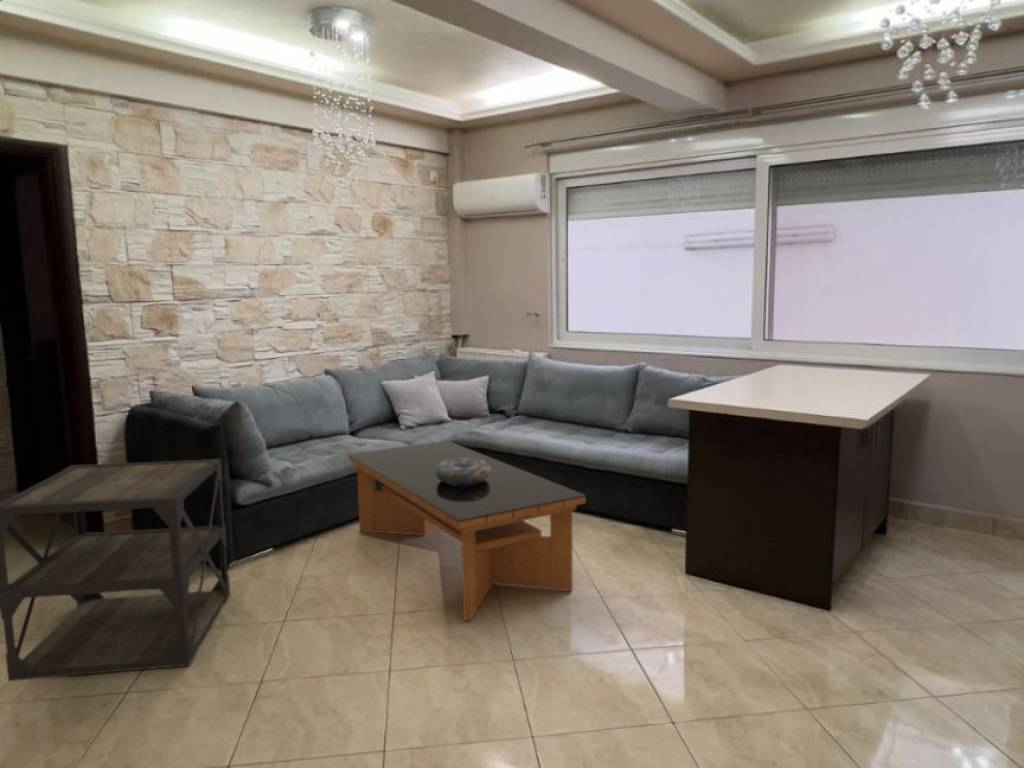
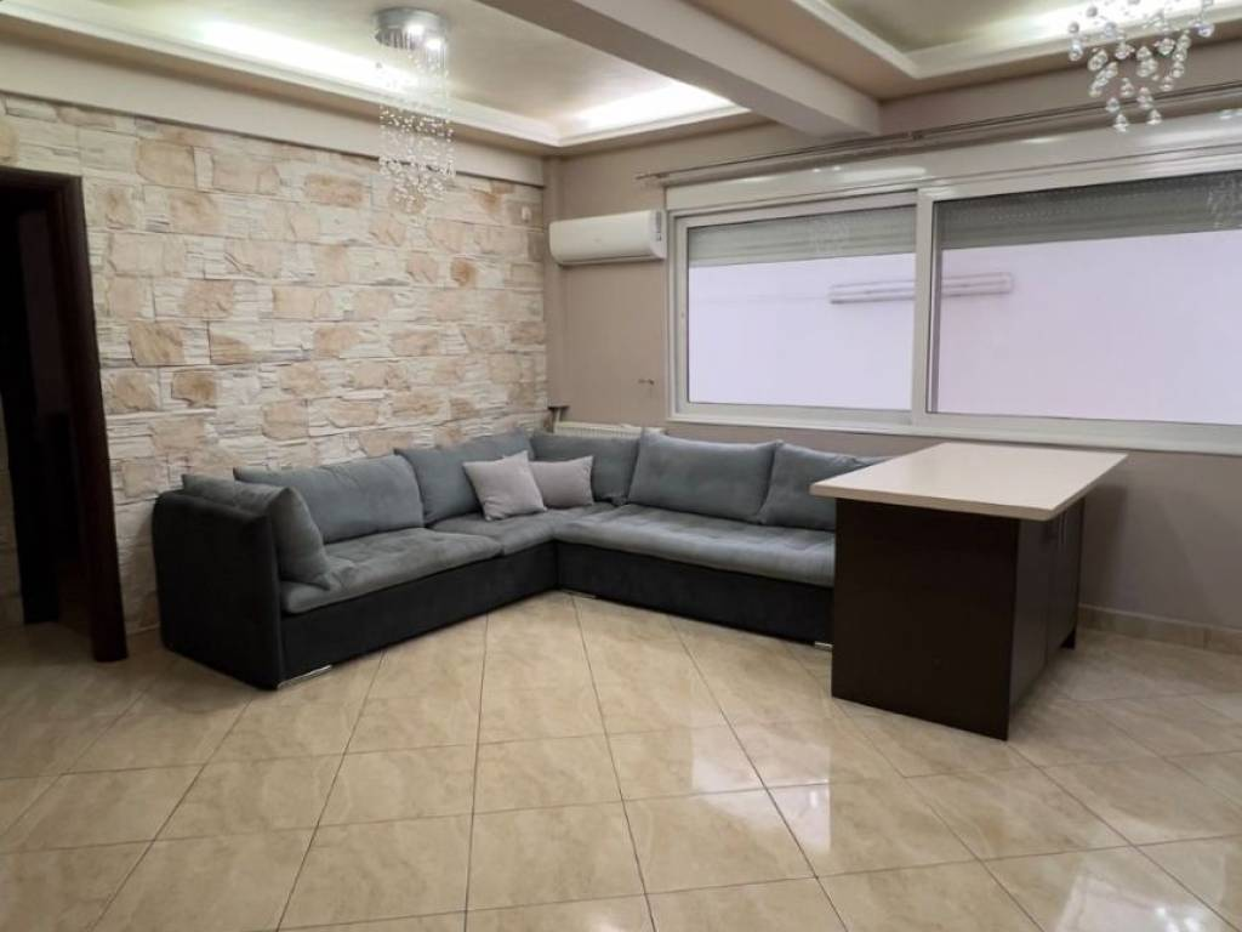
- side table [0,458,231,682]
- coffee table [347,440,587,621]
- decorative bowl [436,459,490,485]
